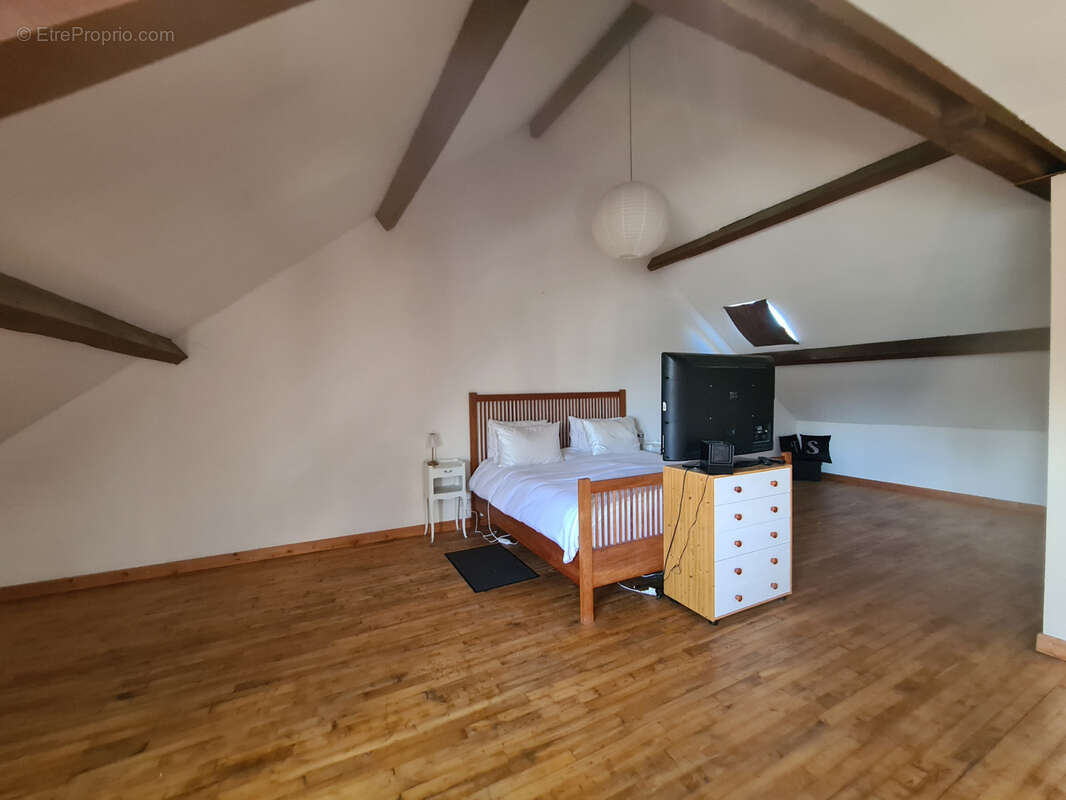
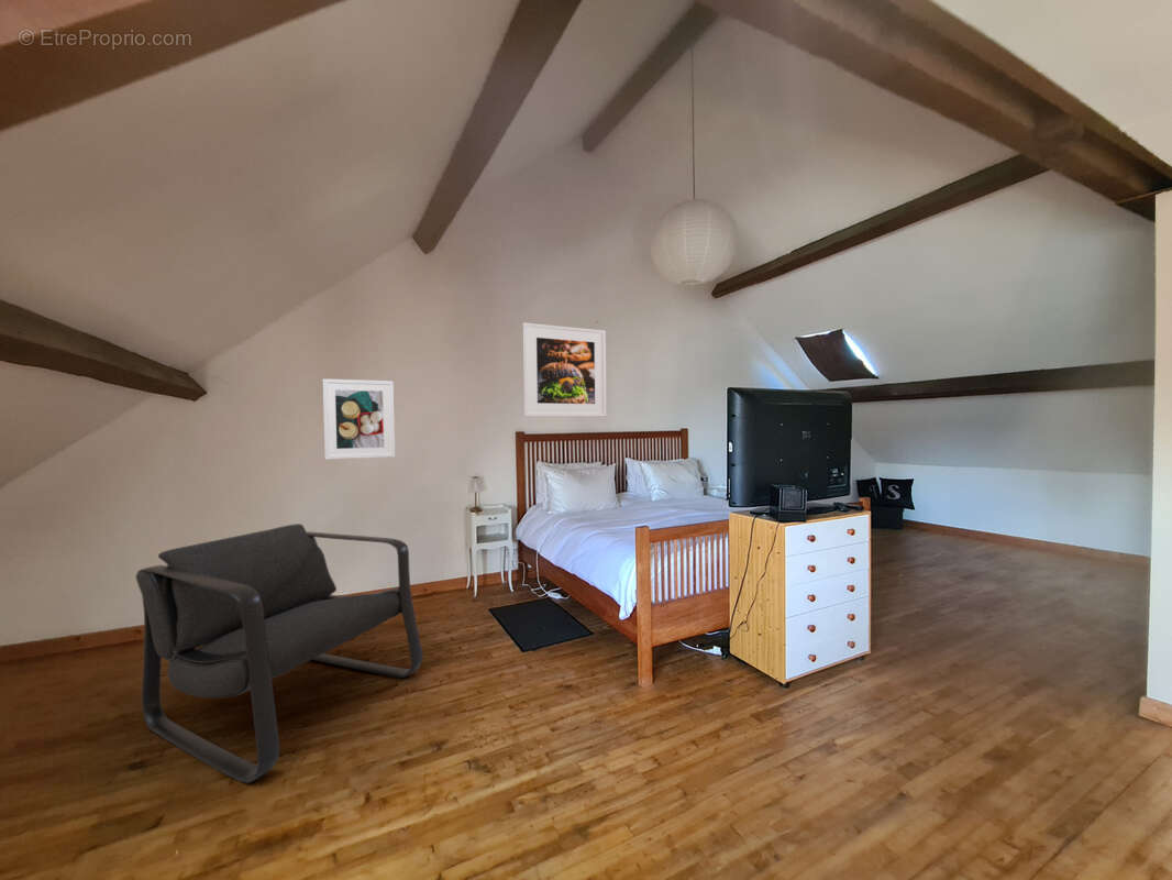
+ armchair [135,522,423,784]
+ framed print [322,378,396,461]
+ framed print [522,322,607,418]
